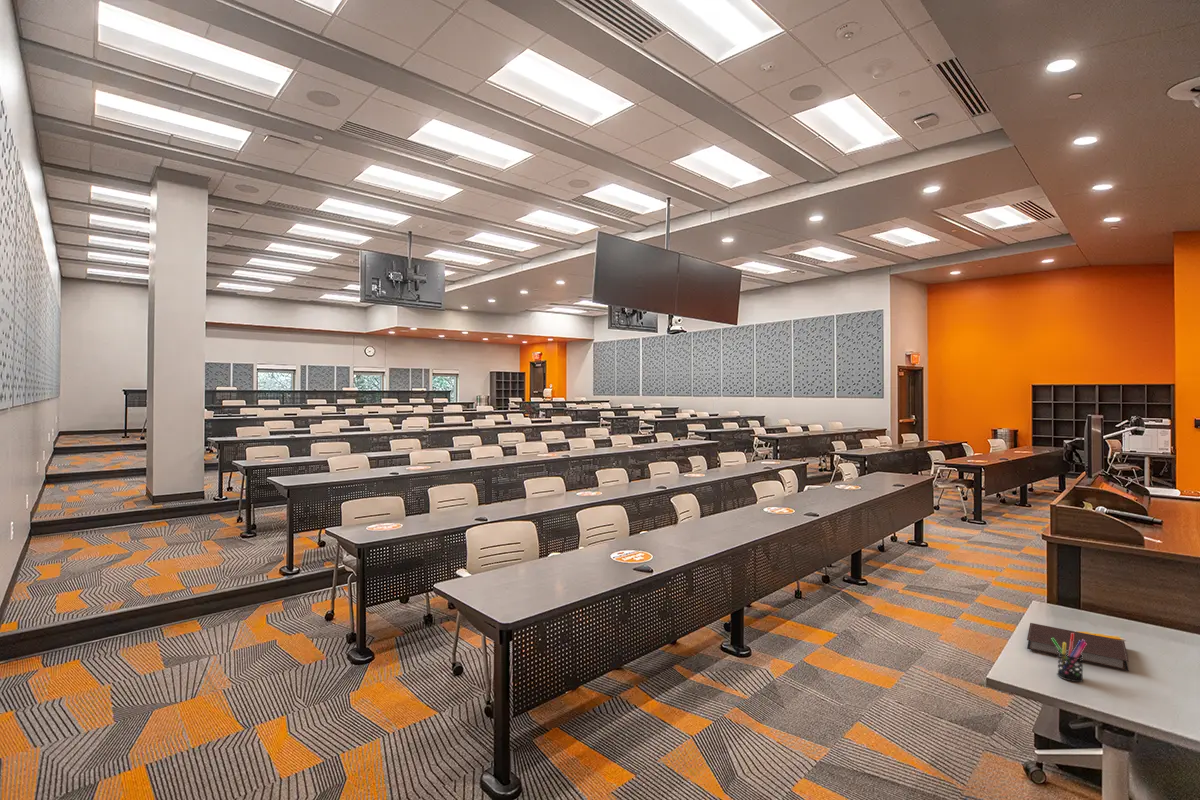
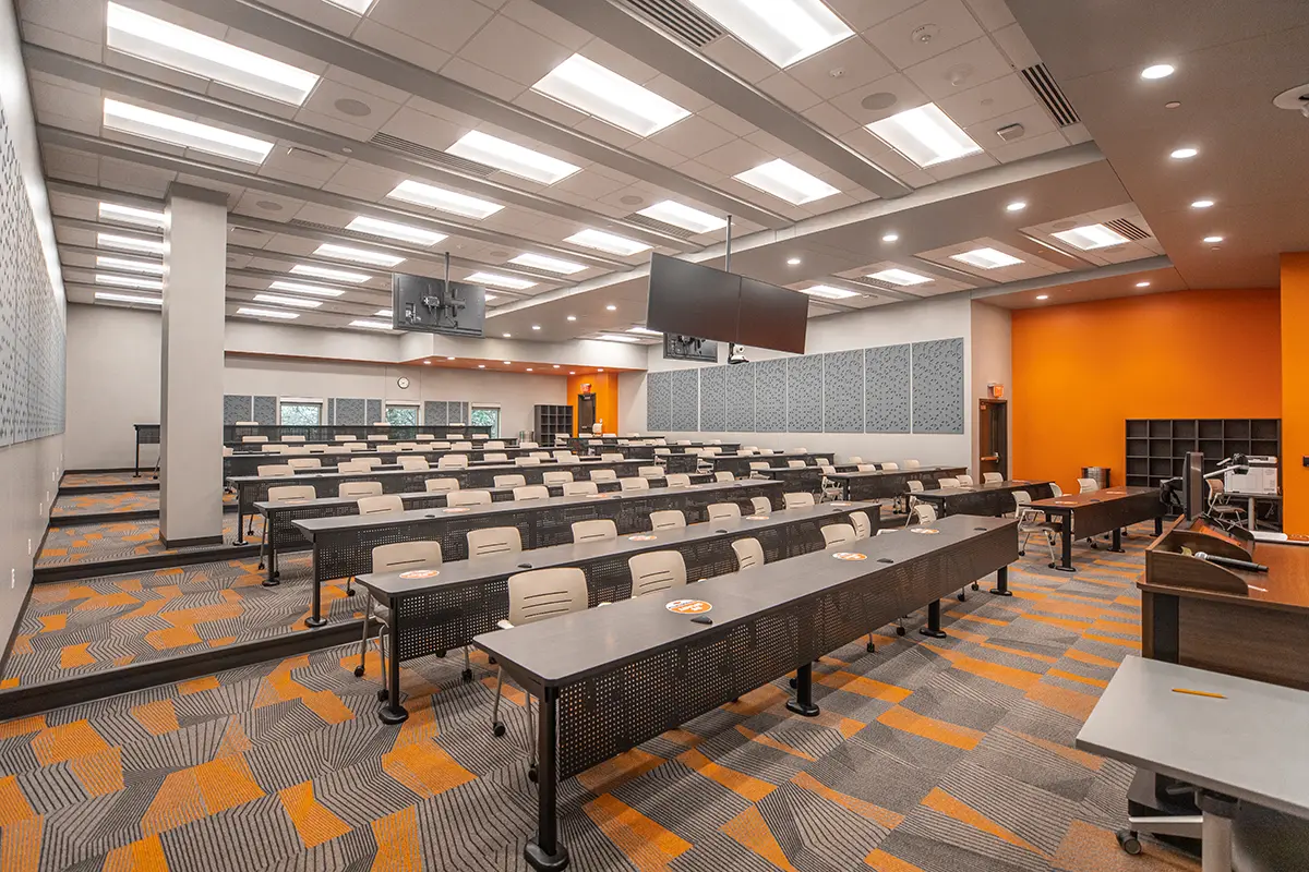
- pen holder [1051,633,1087,683]
- notebook [1026,622,1130,672]
